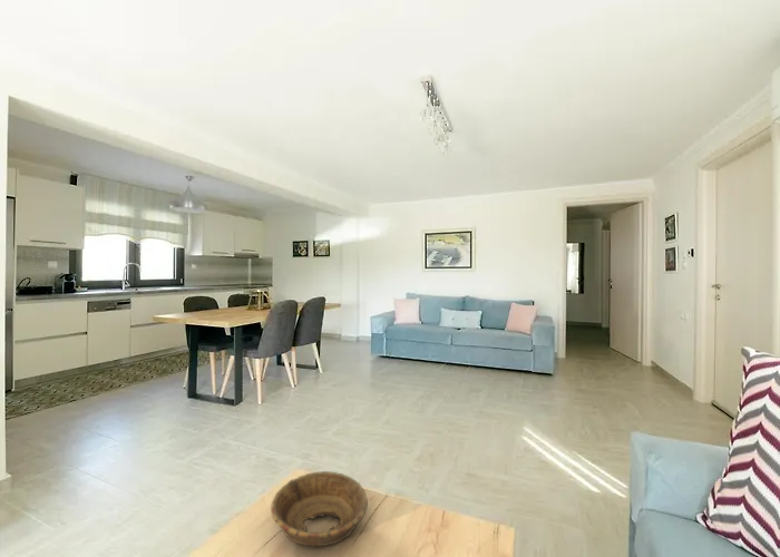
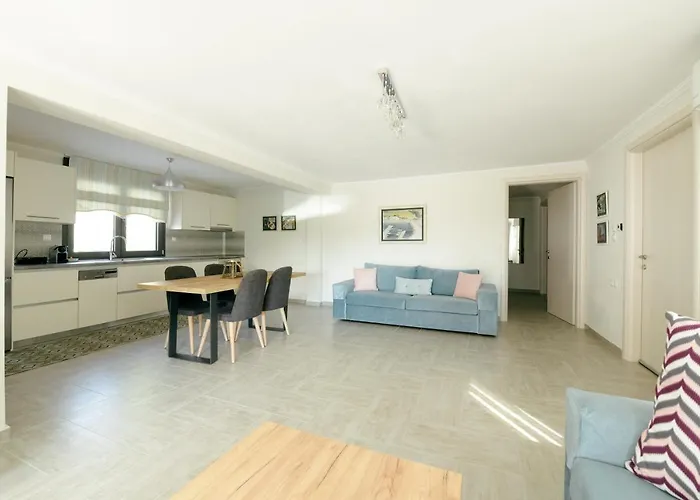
- decorative bowl [270,470,369,547]
